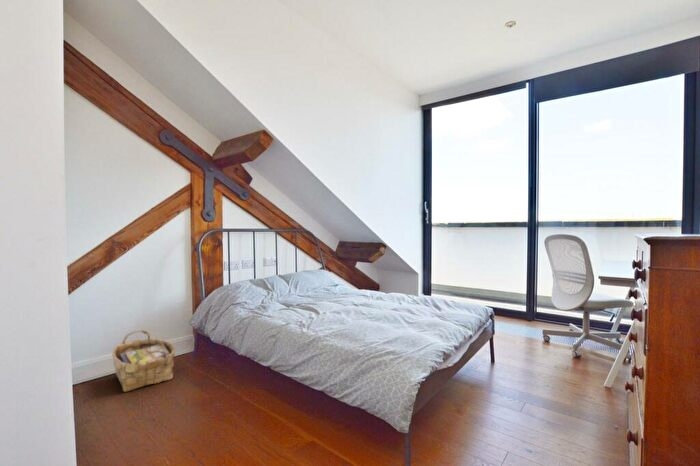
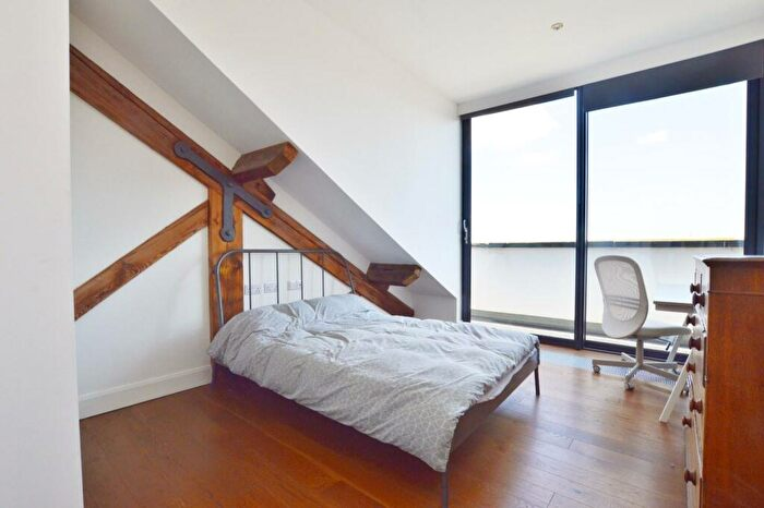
- woven basket [111,329,176,393]
